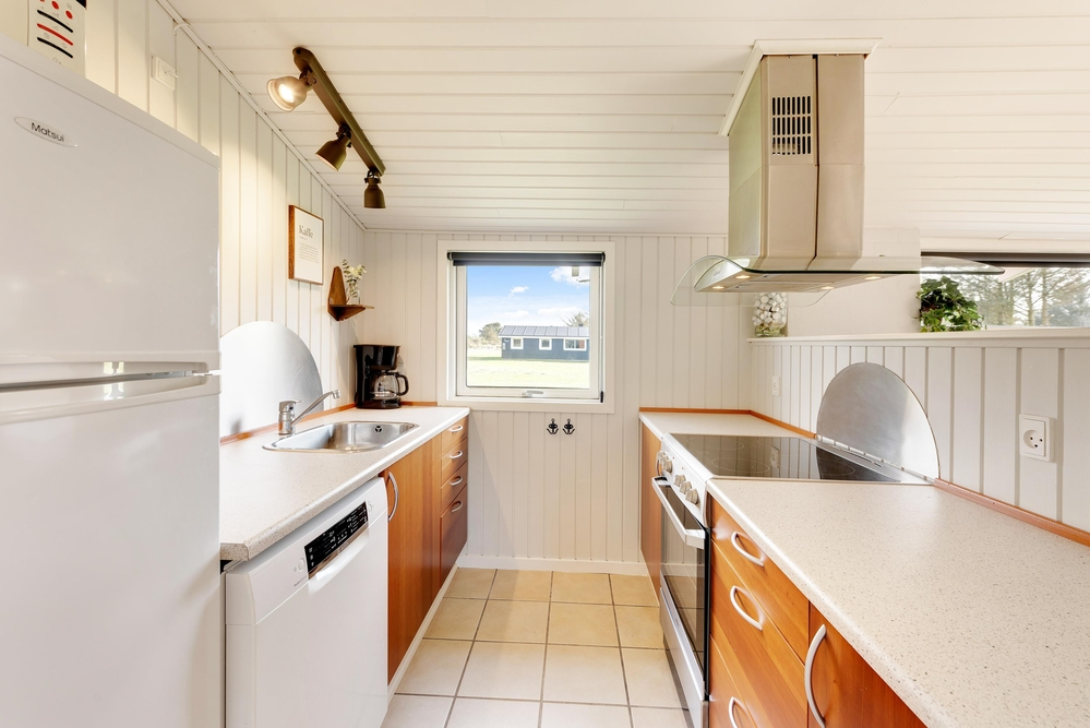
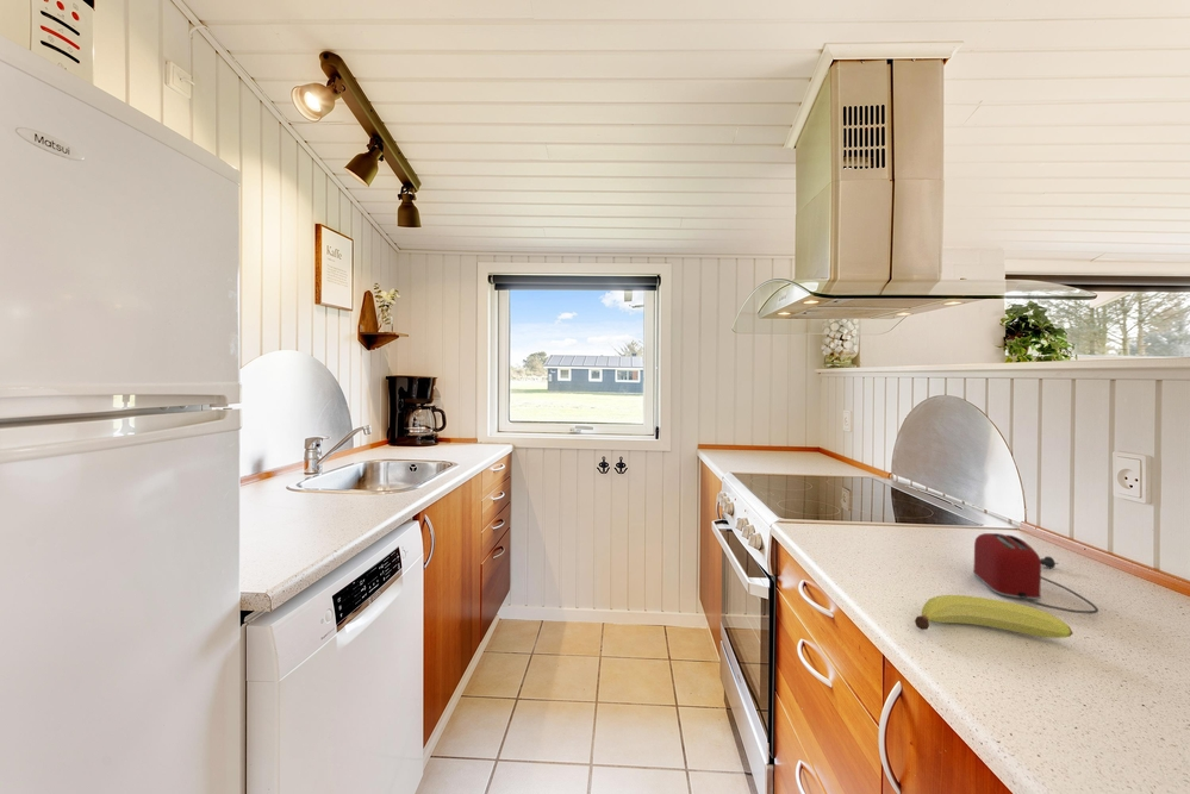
+ fruit [914,594,1074,639]
+ toaster [972,532,1099,614]
